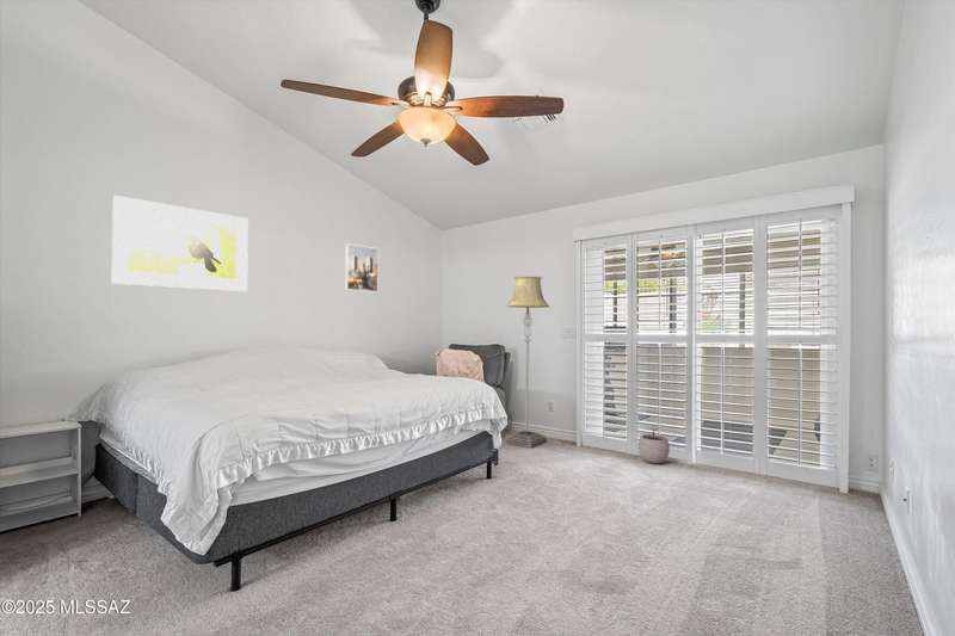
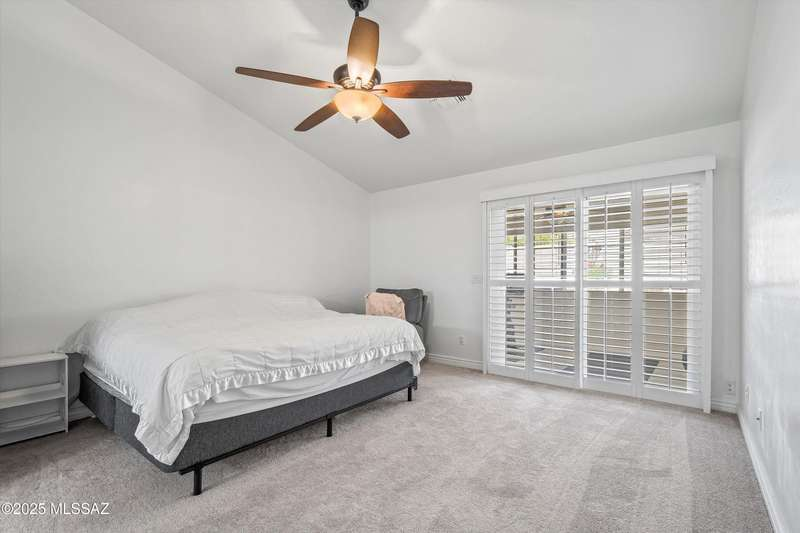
- plant pot [637,425,671,464]
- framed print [344,242,380,294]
- floor lamp [504,276,550,450]
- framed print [111,194,249,292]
